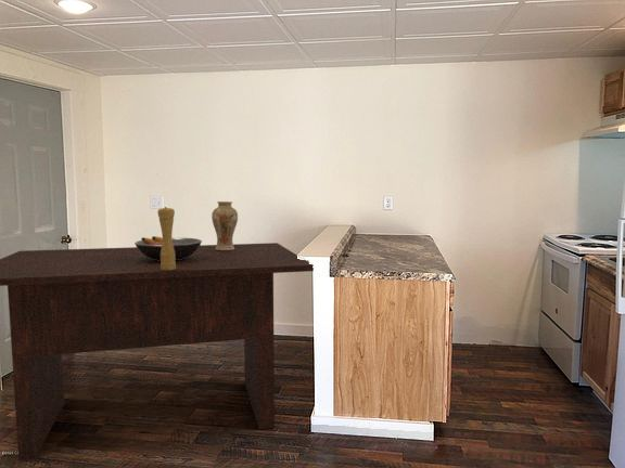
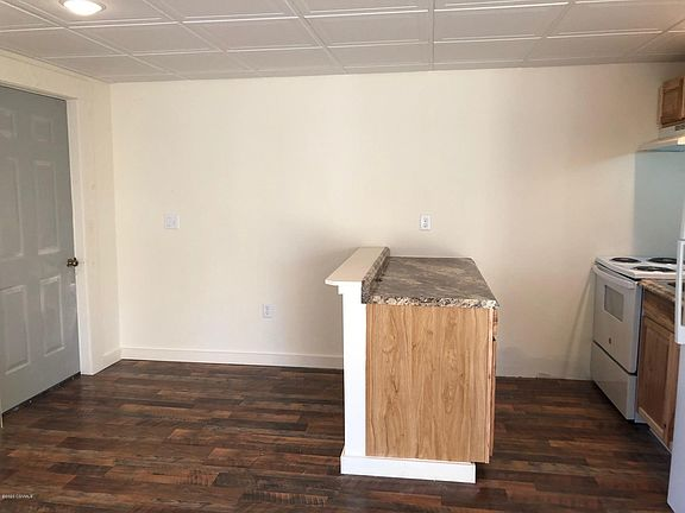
- fruit bowl [133,235,203,261]
- vase [211,200,239,250]
- dining table [0,242,315,461]
- pepper mill [156,206,176,271]
